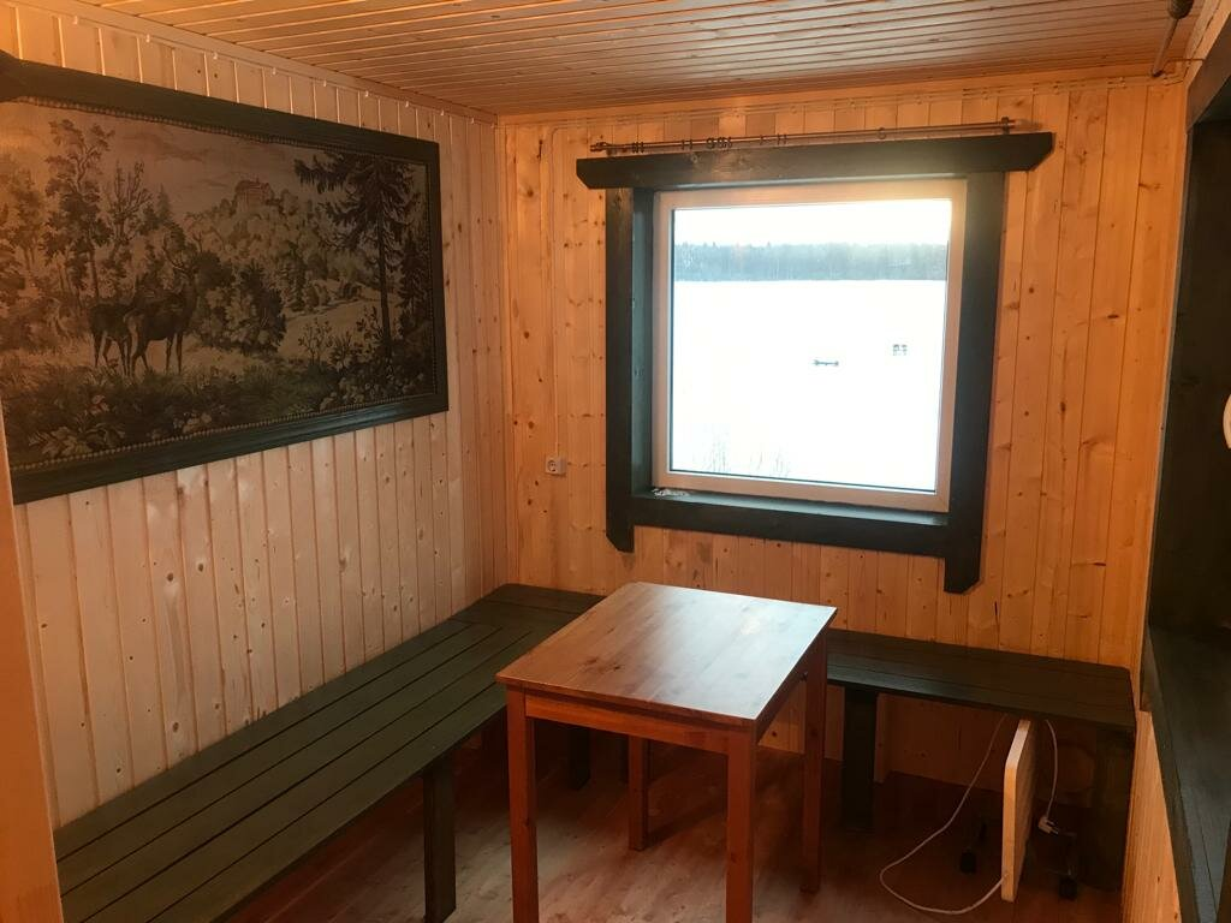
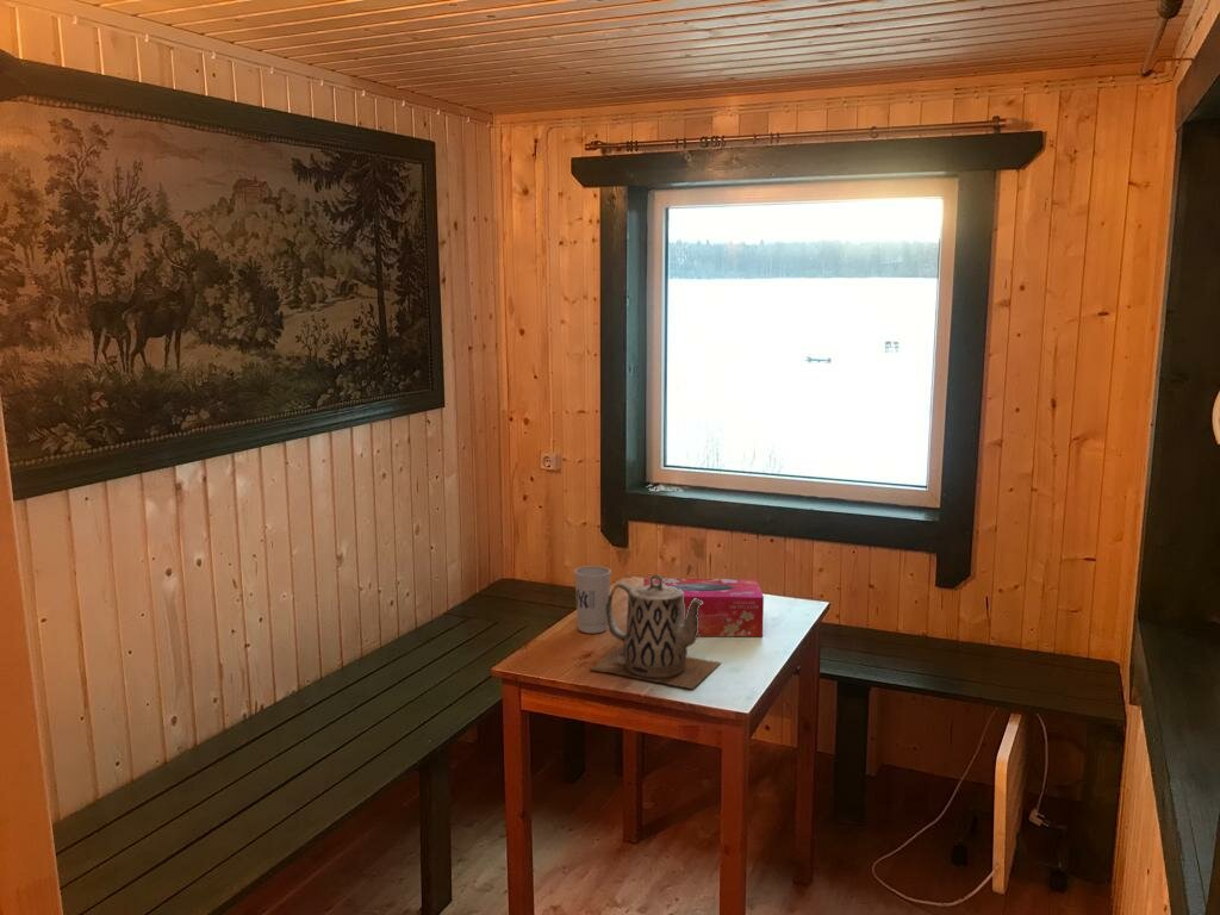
+ tissue box [642,577,765,637]
+ teapot [589,573,722,690]
+ cup [573,565,612,634]
